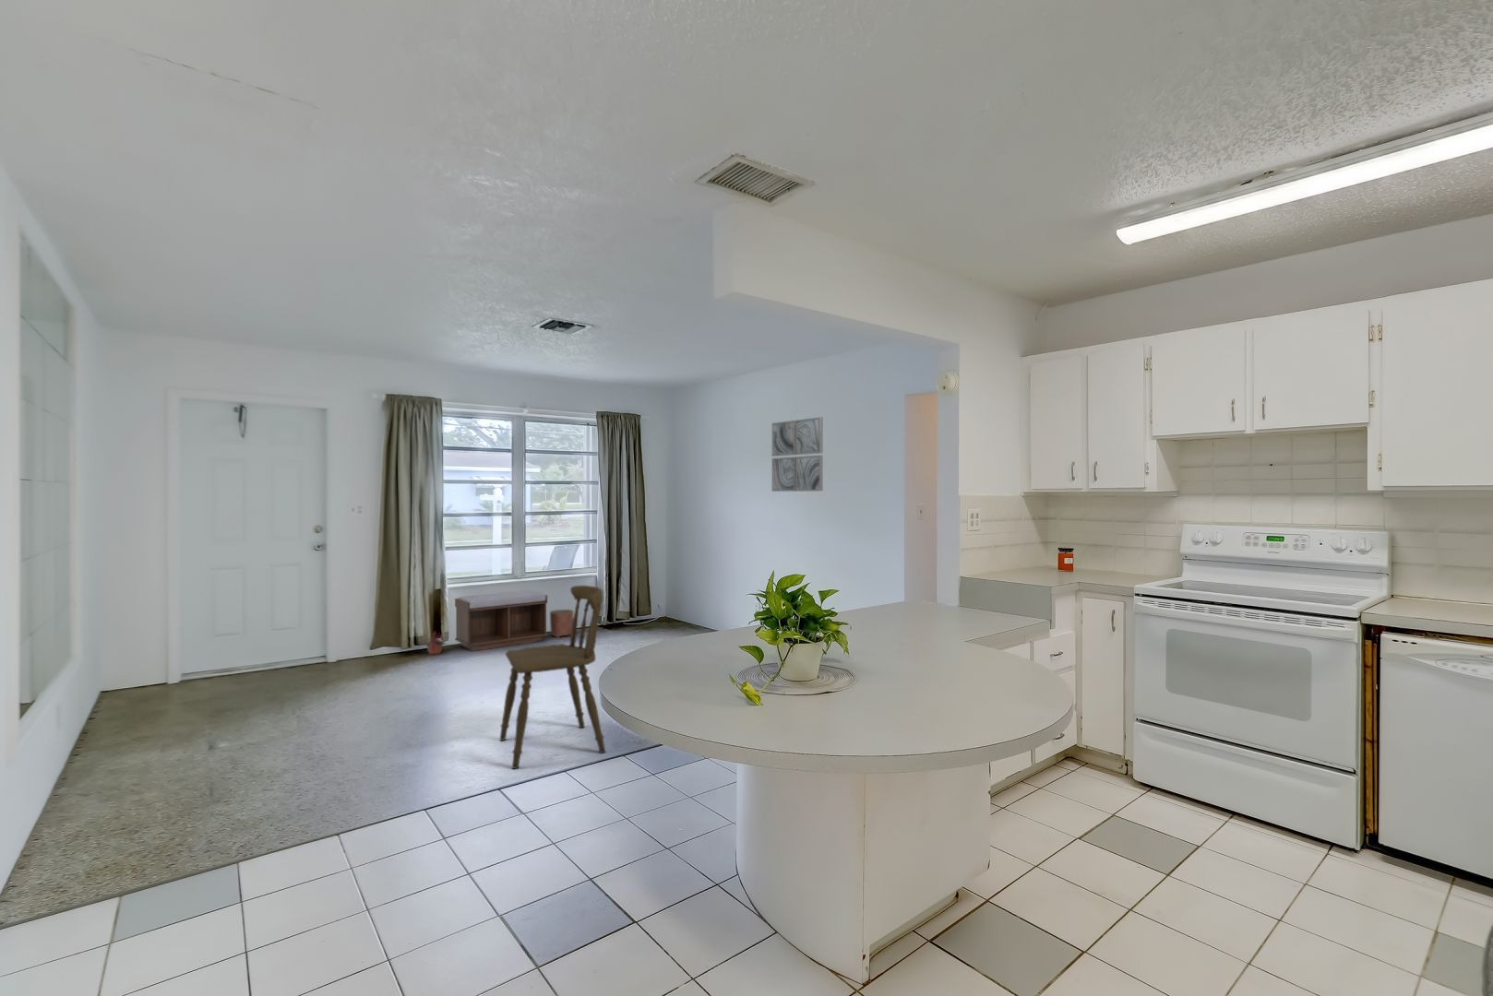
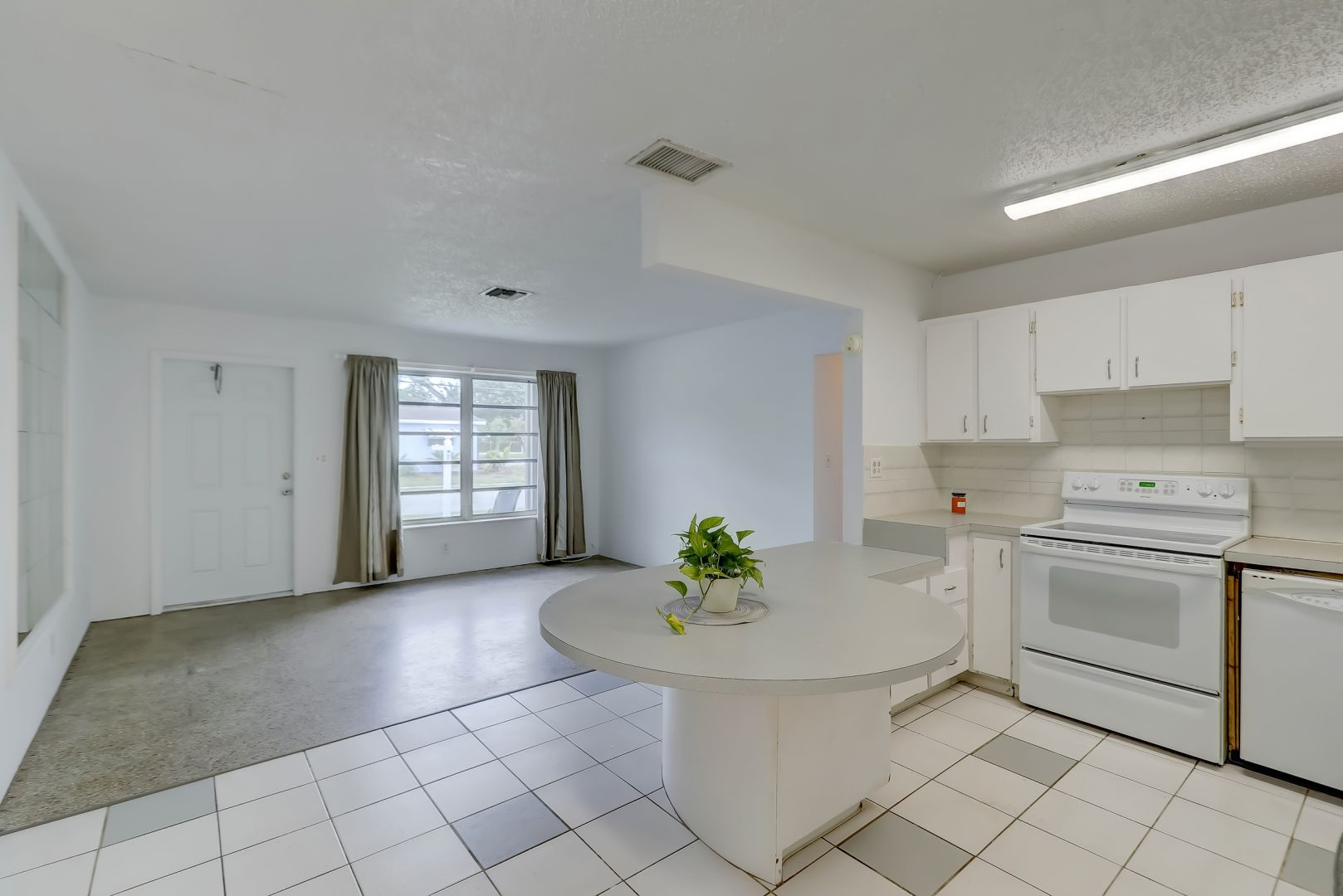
- dining chair [498,585,606,770]
- planter [549,609,575,638]
- bench [454,589,548,653]
- wall art [772,416,824,492]
- potted plant [422,630,448,656]
